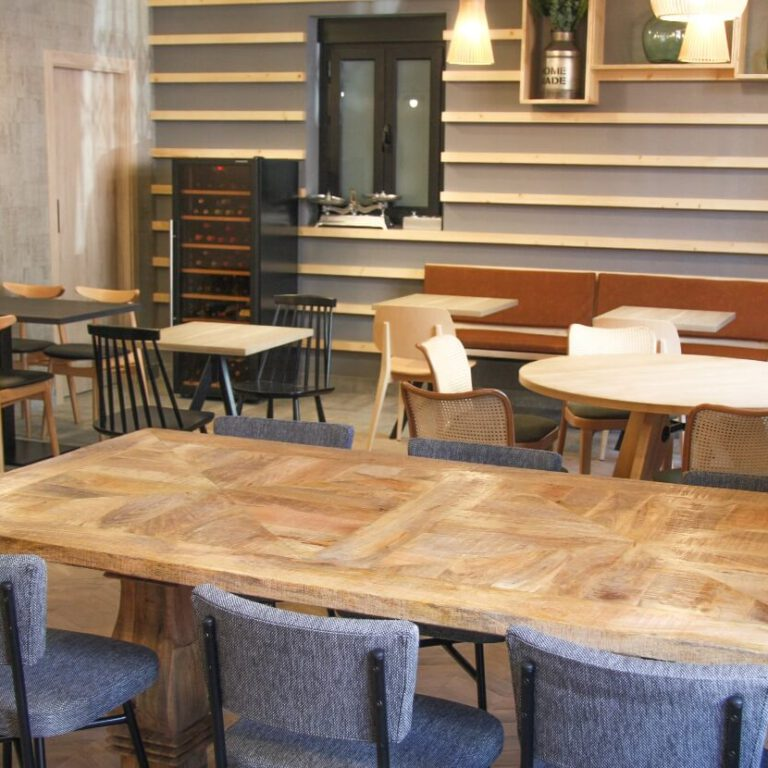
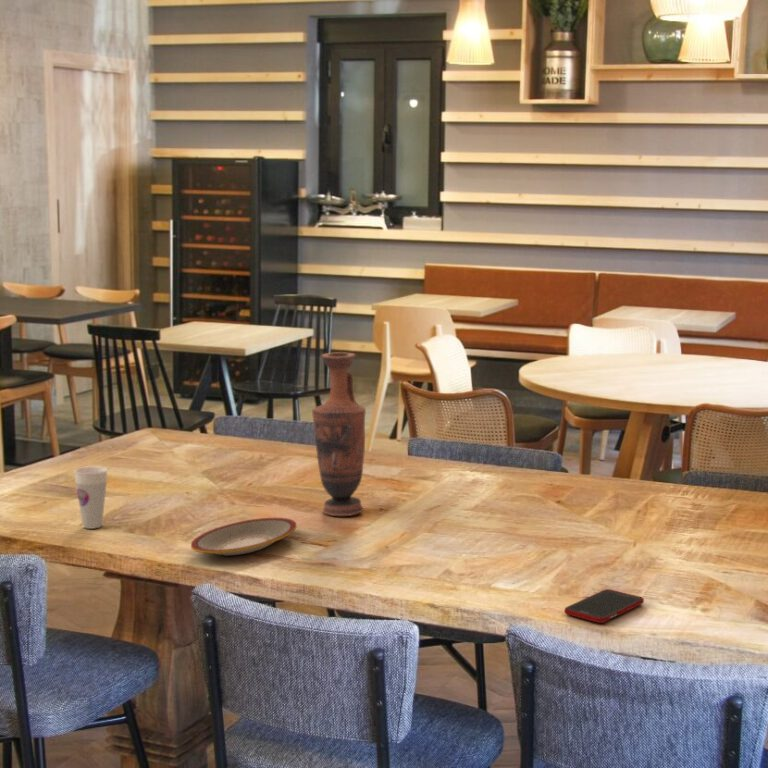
+ vase [311,351,367,517]
+ cell phone [564,588,645,624]
+ plate [190,517,298,556]
+ cup [73,466,109,530]
